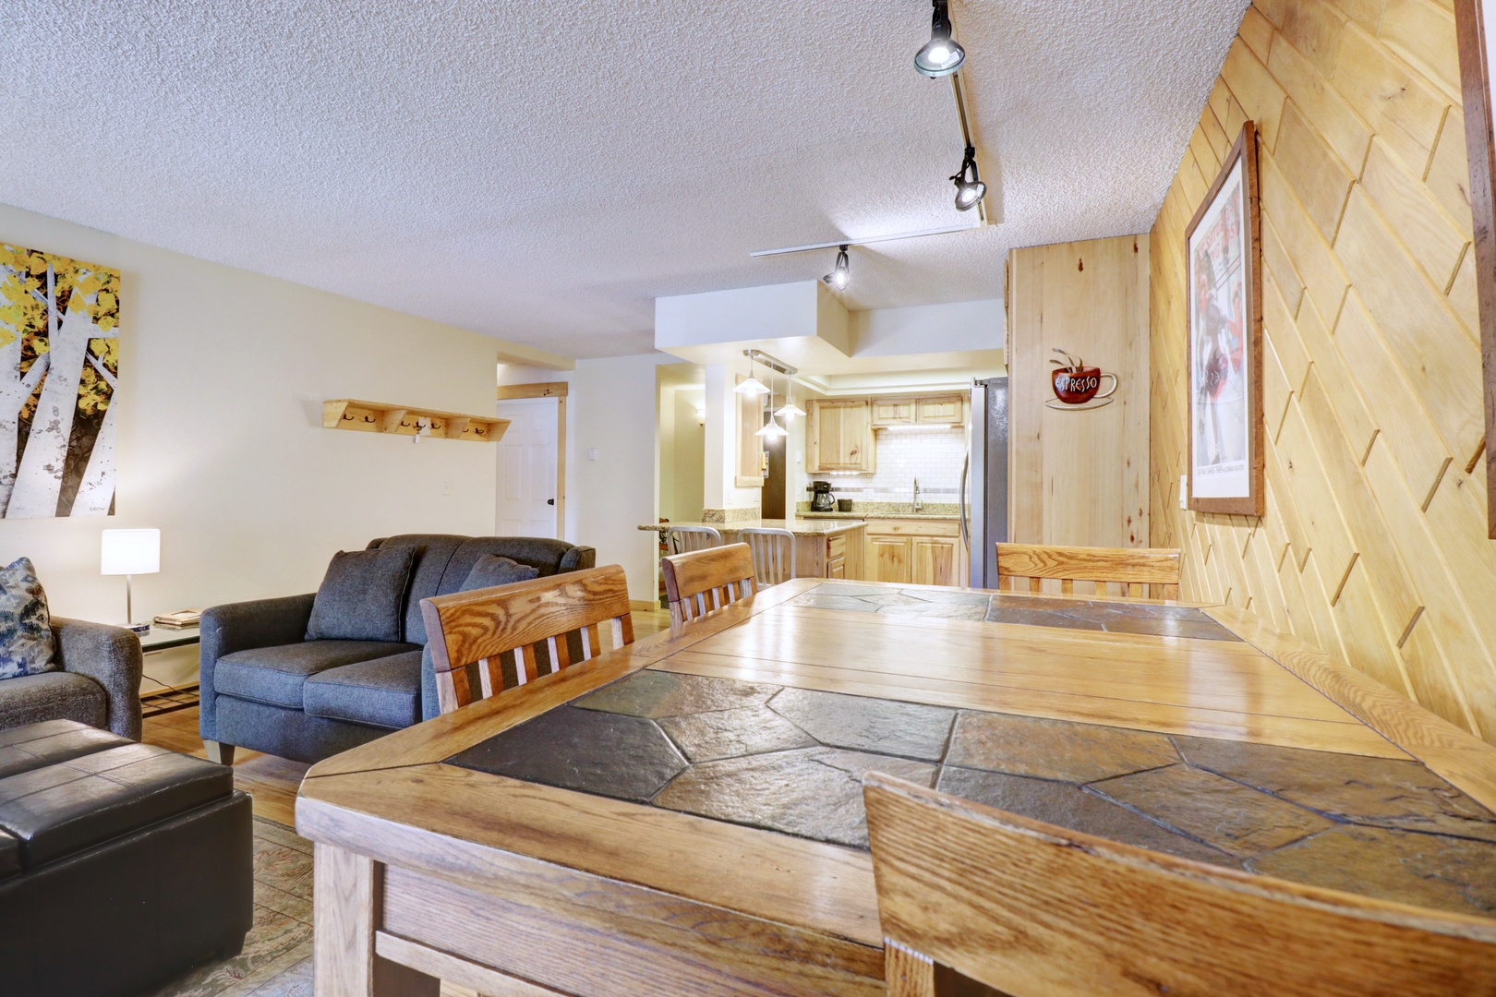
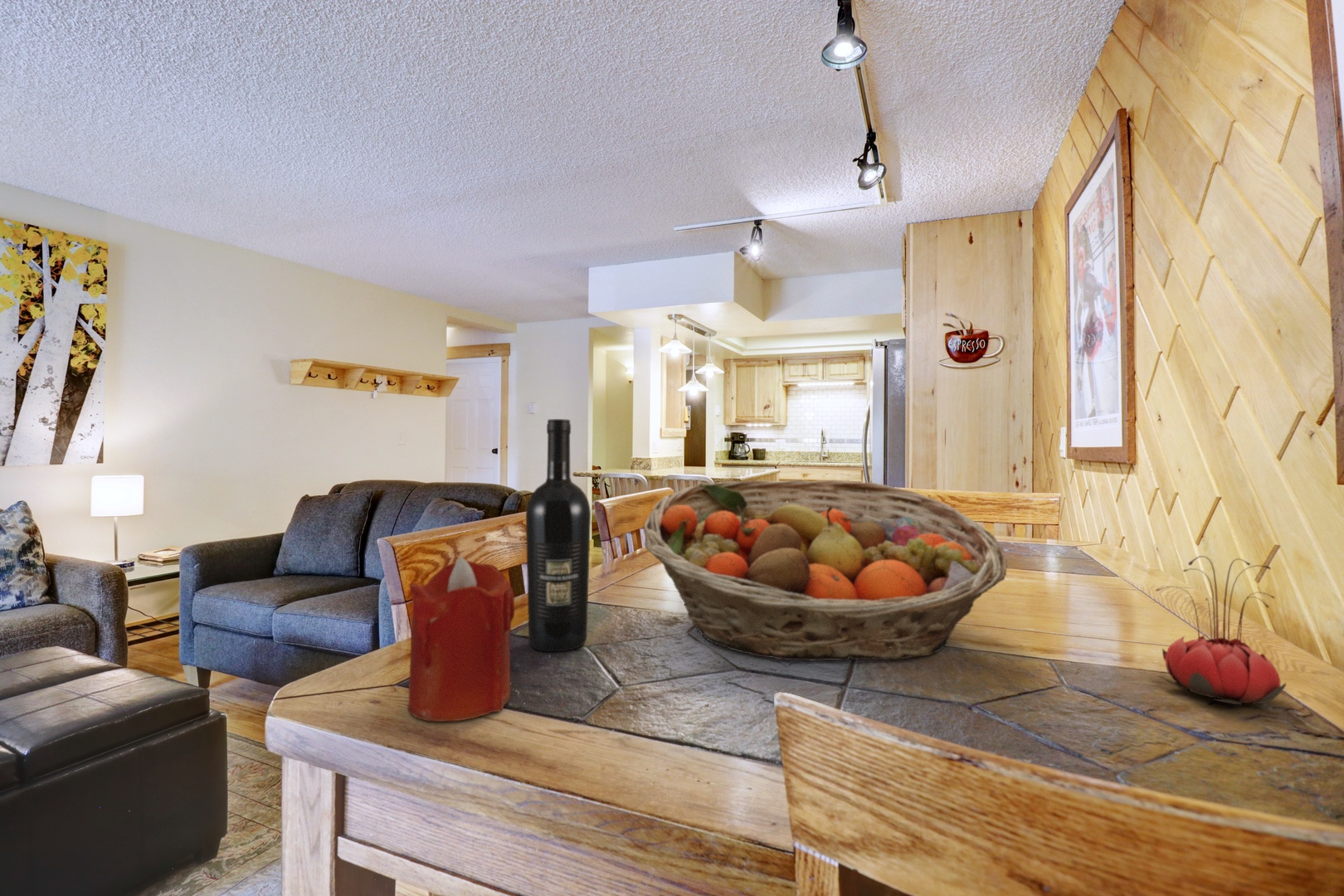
+ fruit basket [643,480,1008,661]
+ wine bottle [525,418,592,652]
+ flower [1156,555,1287,705]
+ candle [407,556,515,722]
